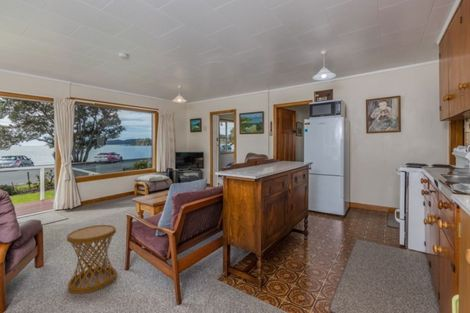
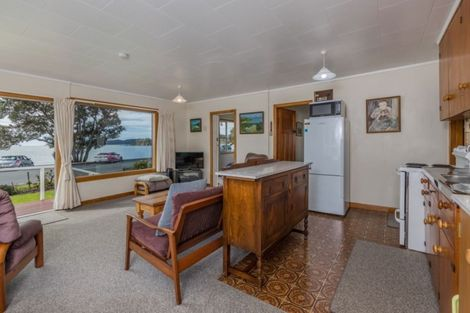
- side table [66,224,118,295]
